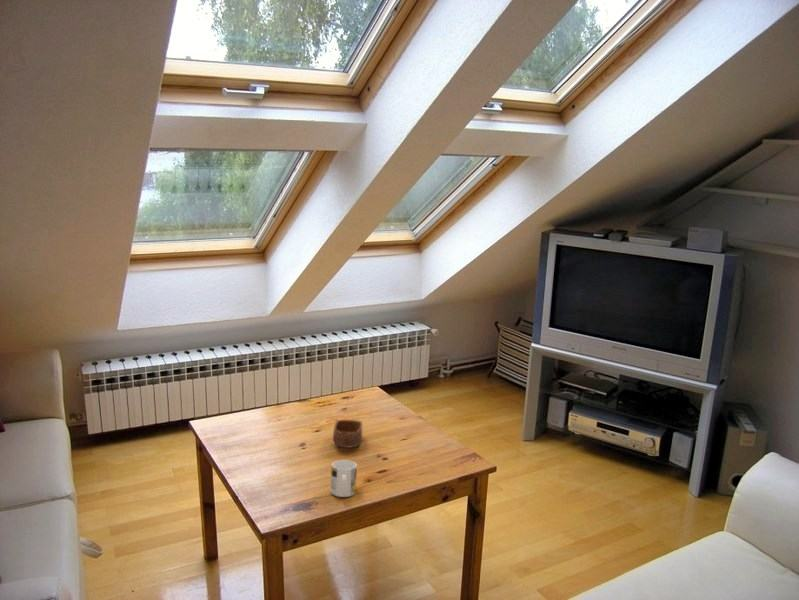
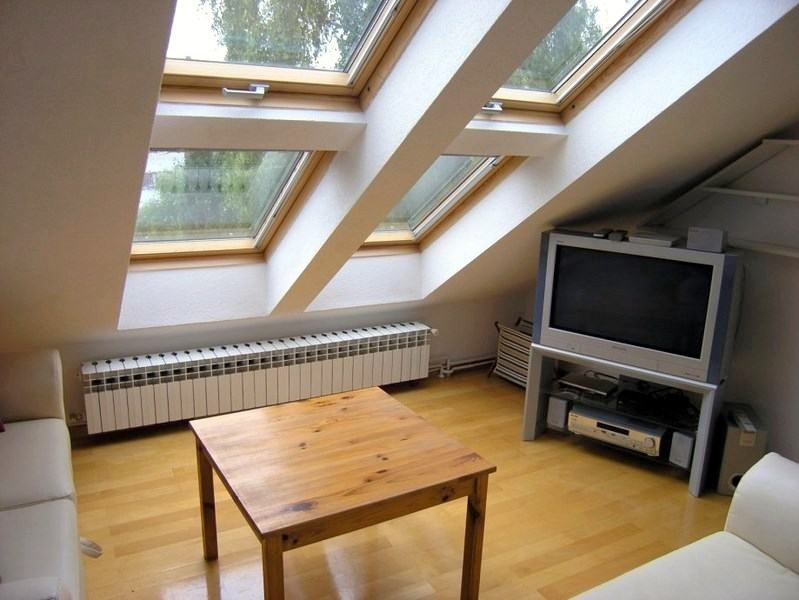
- bowl [332,419,364,449]
- mug [330,459,358,498]
